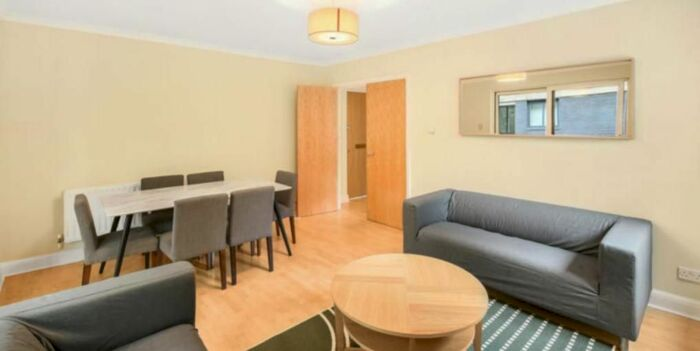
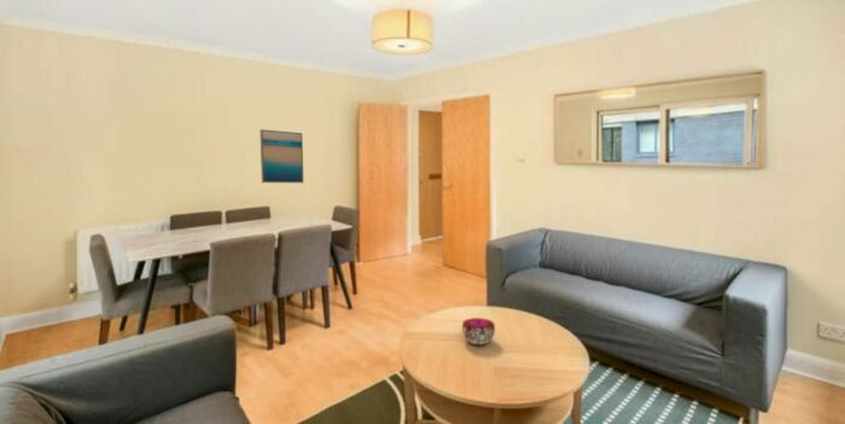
+ decorative bowl [461,316,496,345]
+ wall art [260,128,304,184]
